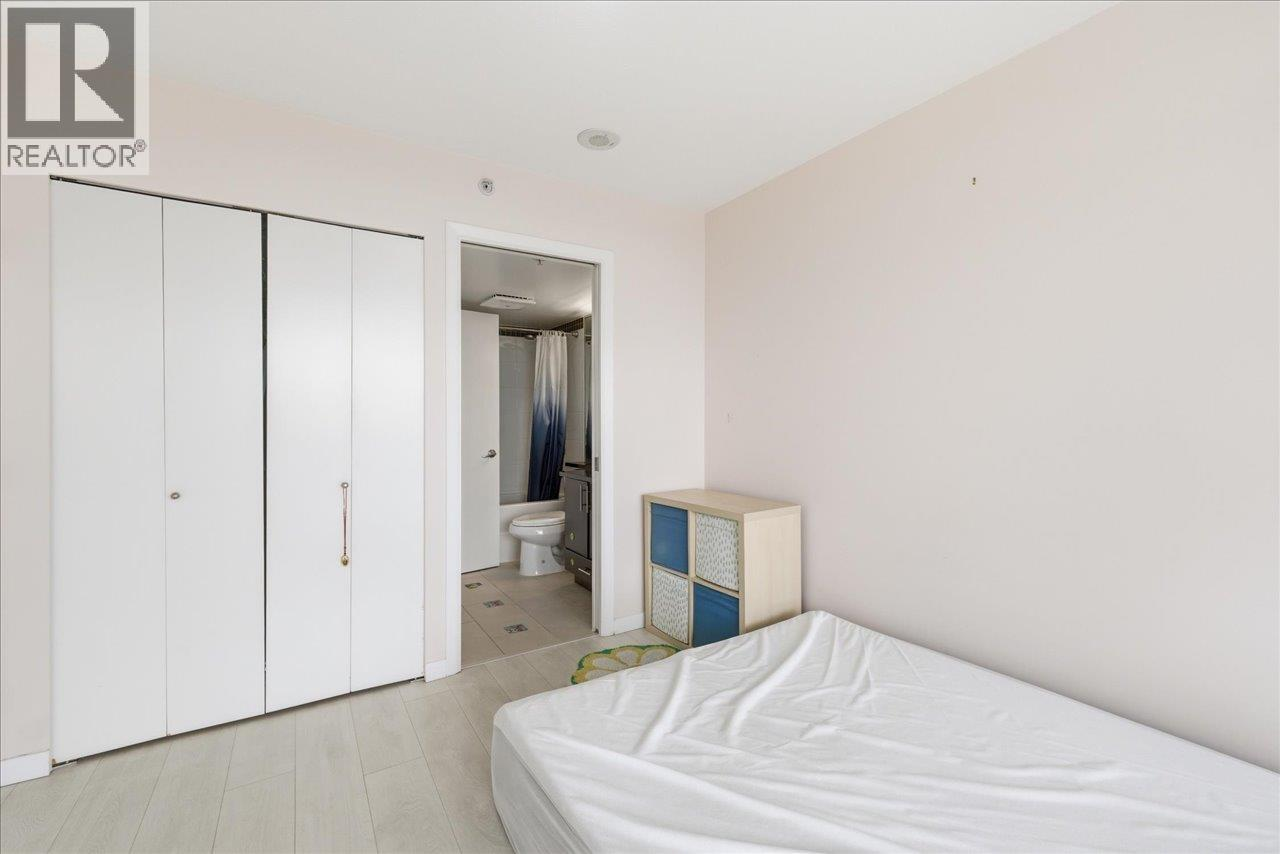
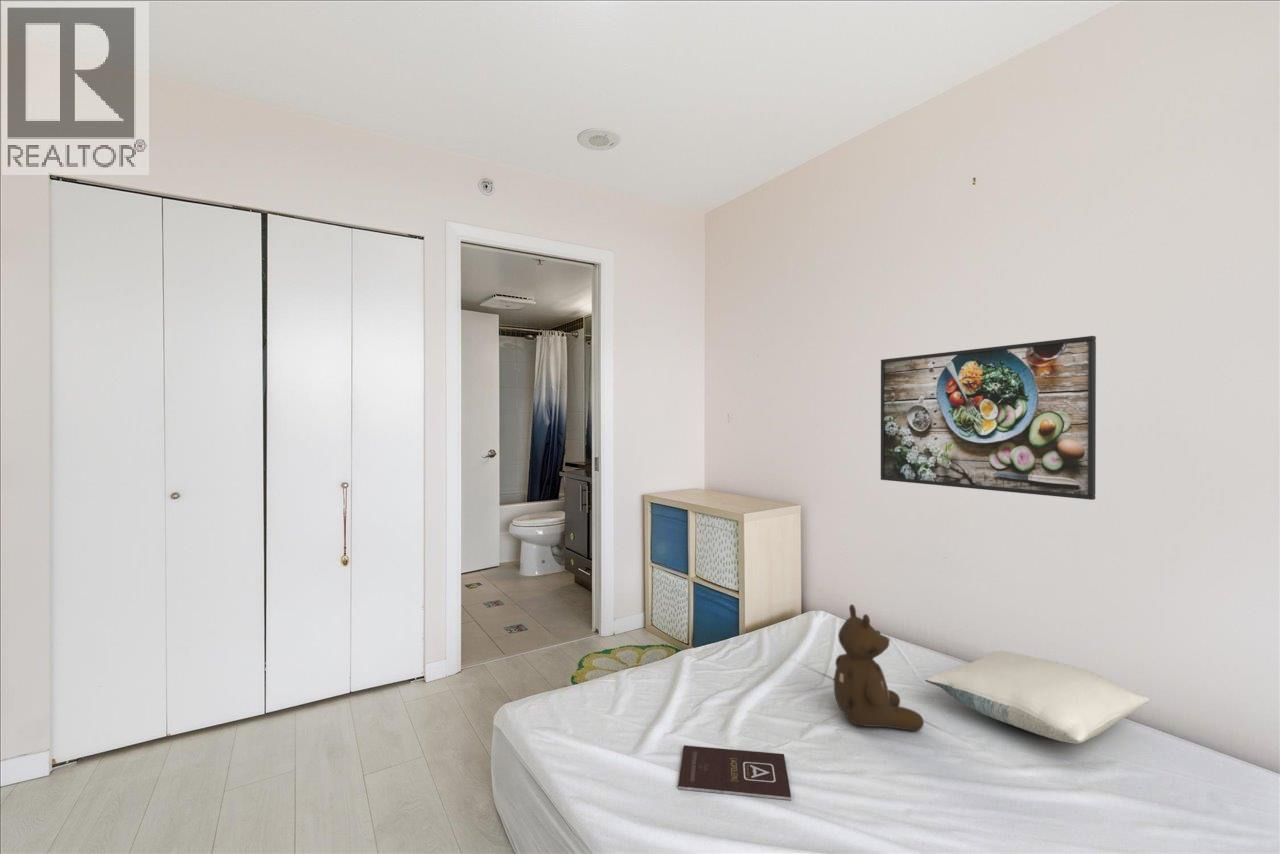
+ teddy bear [833,603,925,732]
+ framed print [880,335,1097,501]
+ pillow [924,650,1150,745]
+ book [677,744,792,802]
